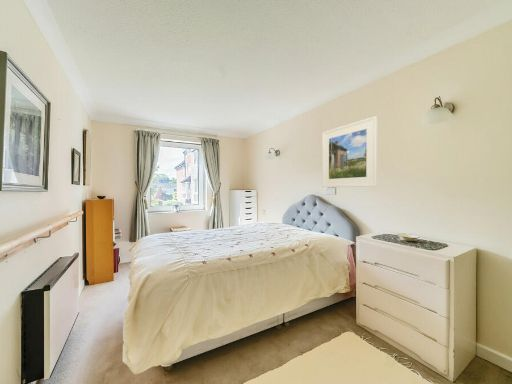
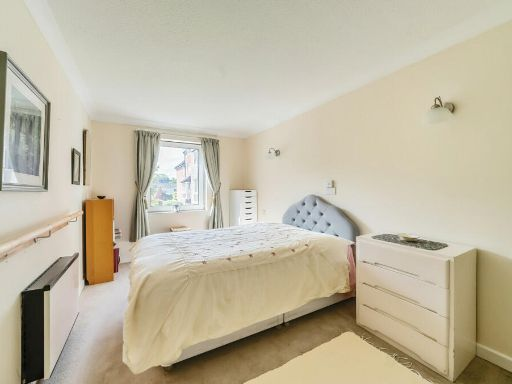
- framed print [321,115,378,188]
